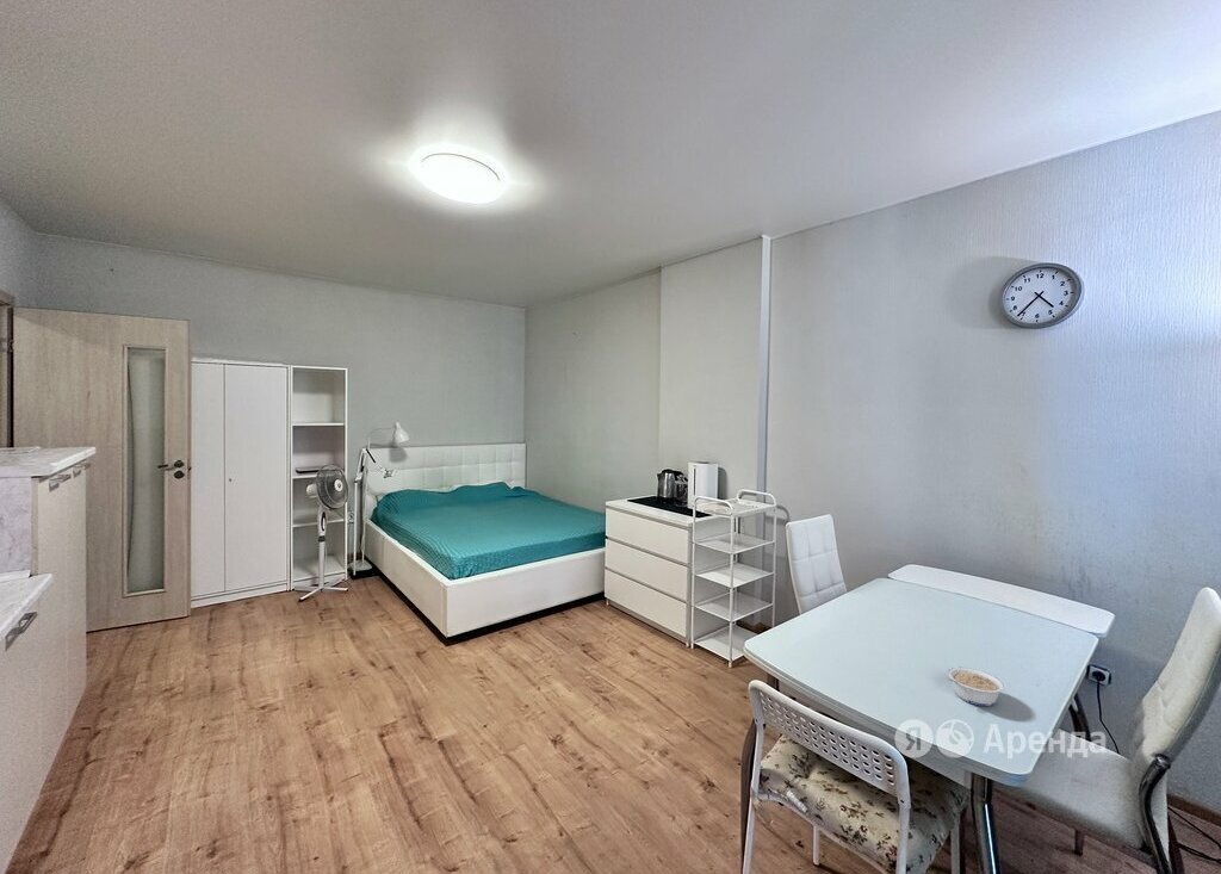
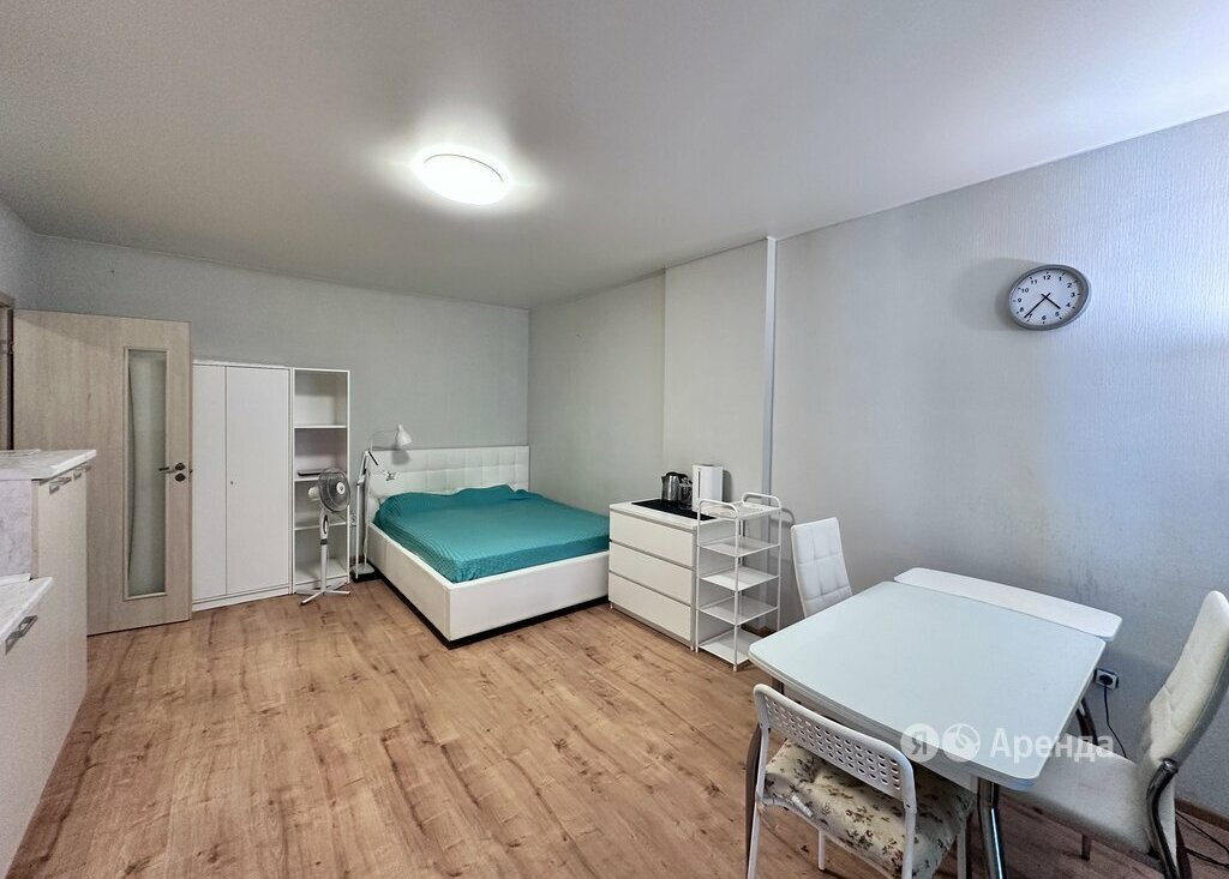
- legume [947,665,1006,707]
